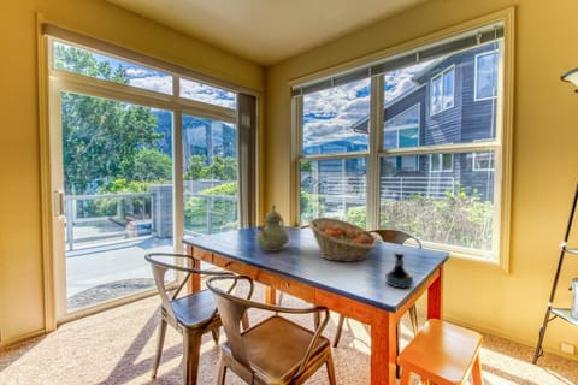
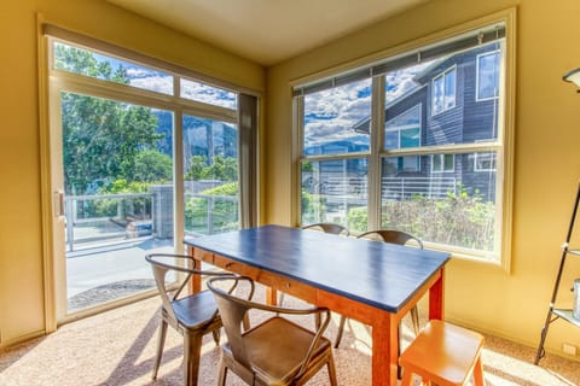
- tequila bottle [384,251,414,289]
- teapot [255,203,290,253]
- fruit basket [307,217,378,262]
